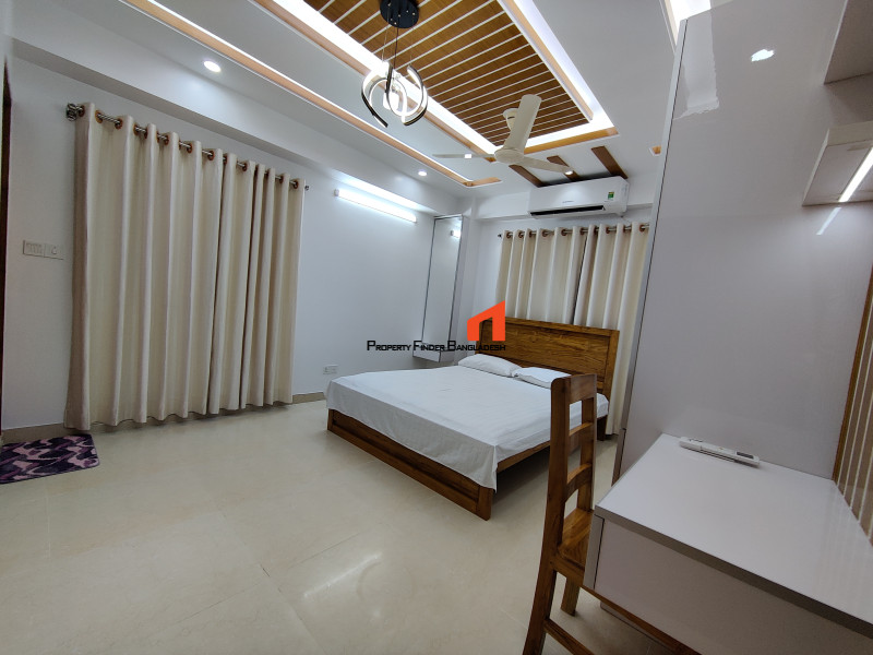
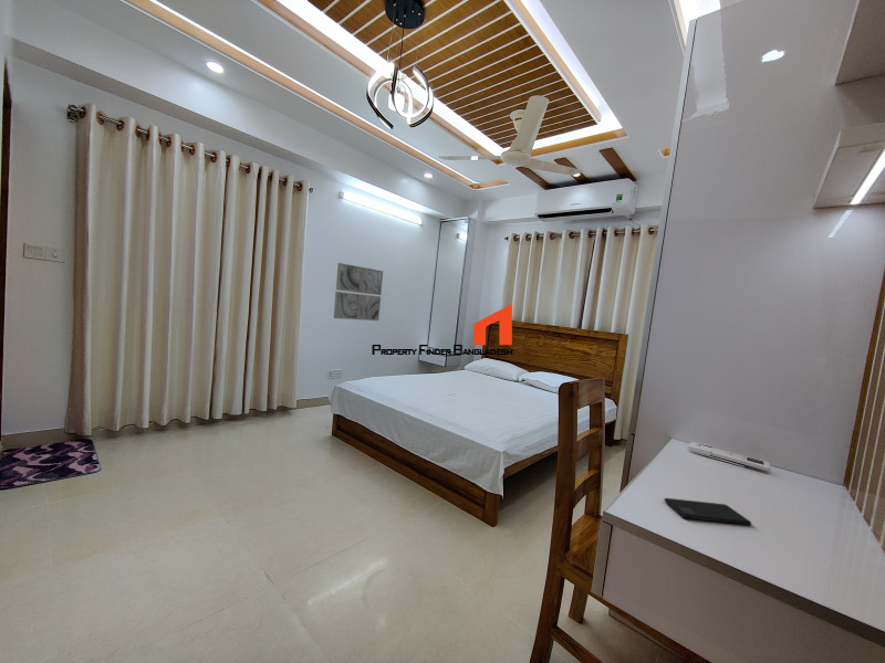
+ smartphone [663,497,752,526]
+ wall art [333,262,384,322]
